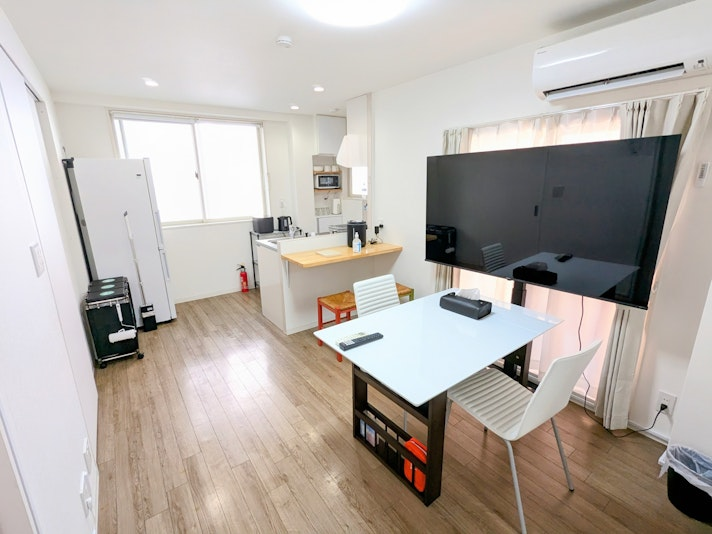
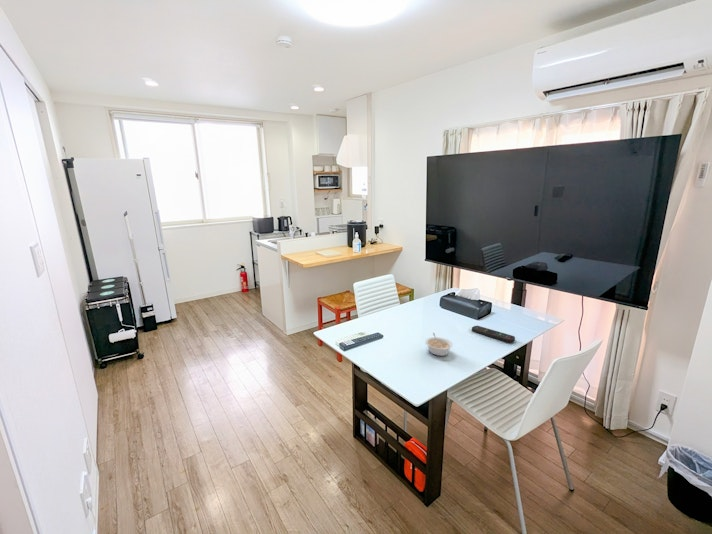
+ legume [424,332,454,357]
+ remote control [471,325,516,344]
